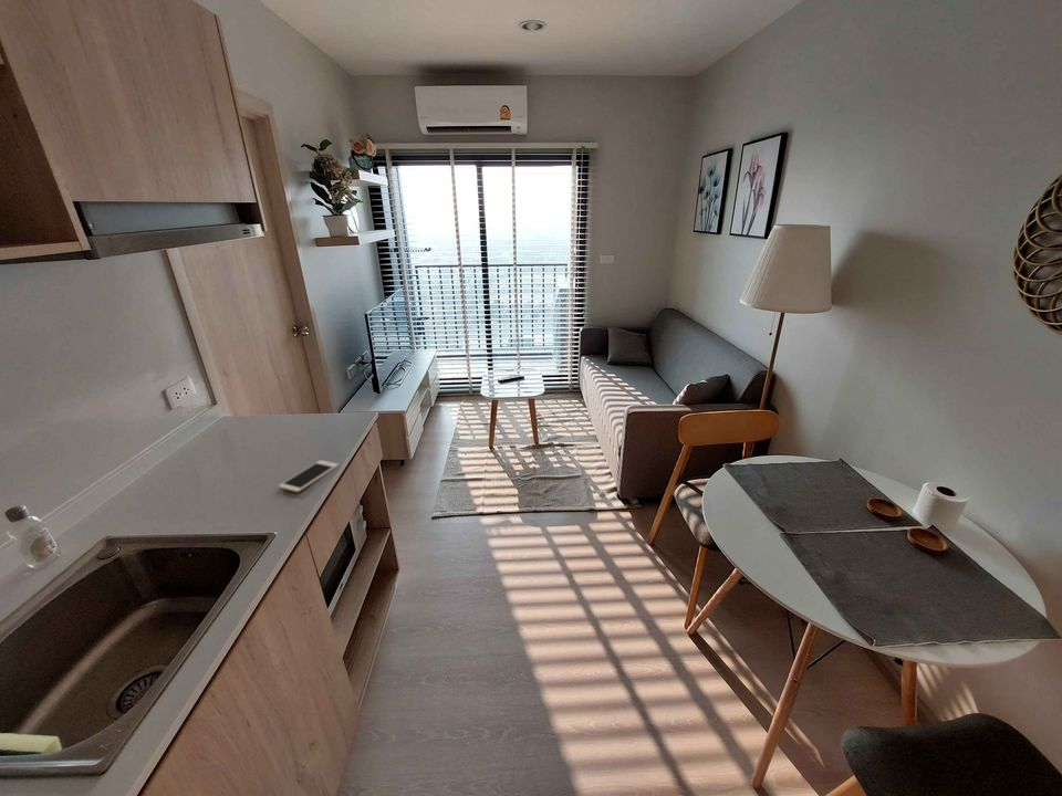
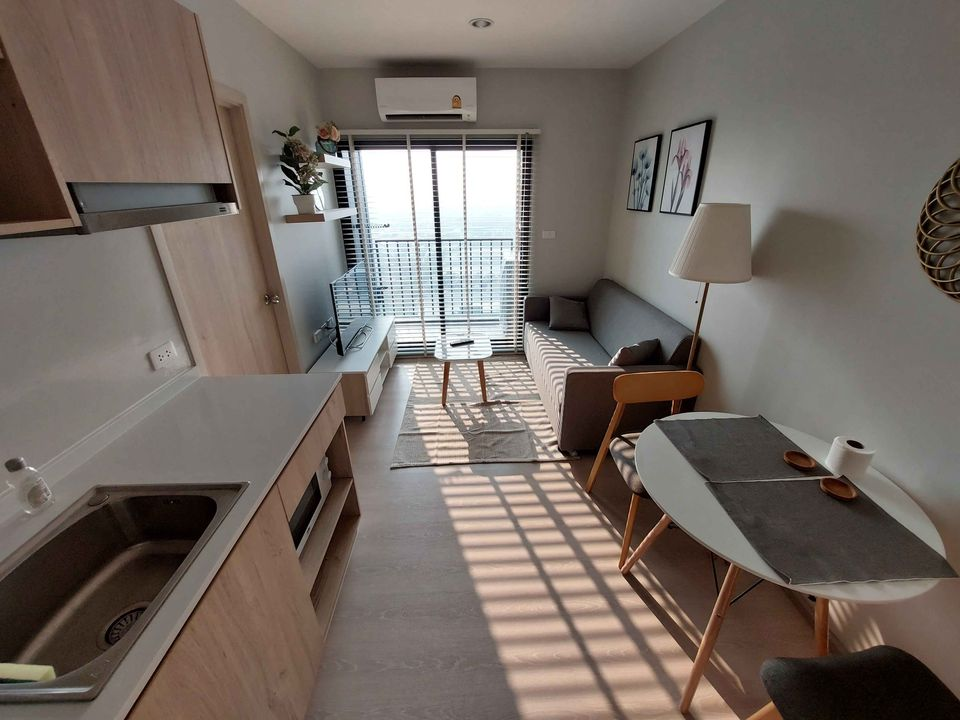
- cell phone [278,459,340,493]
